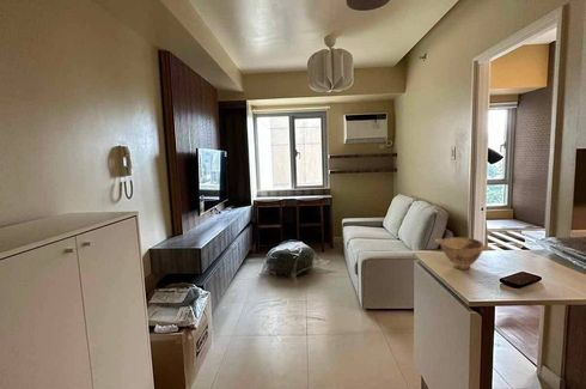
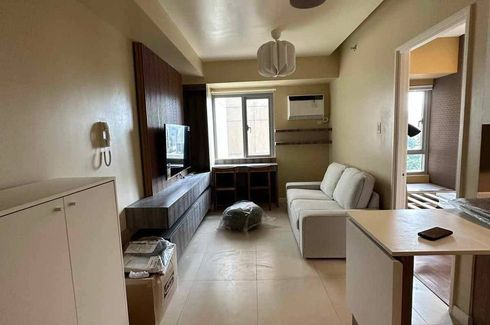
- bowl [434,236,493,271]
